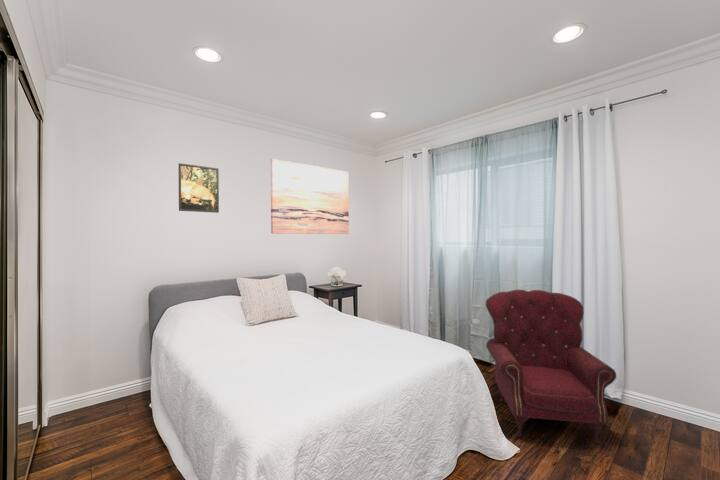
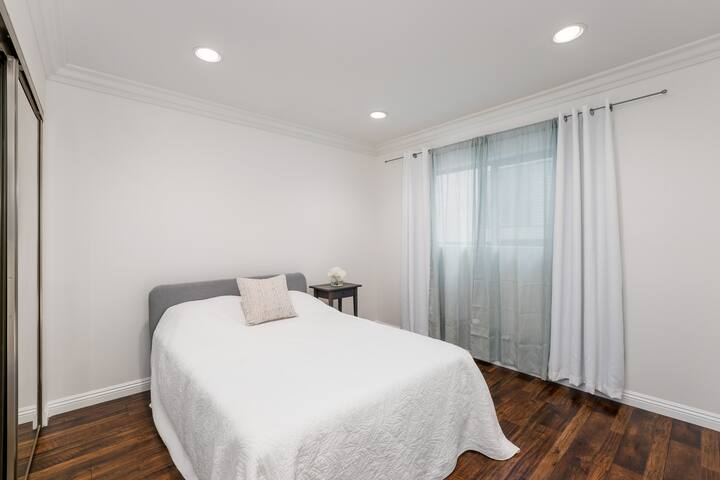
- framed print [178,162,220,214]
- armchair [485,289,617,445]
- wall art [270,158,350,235]
